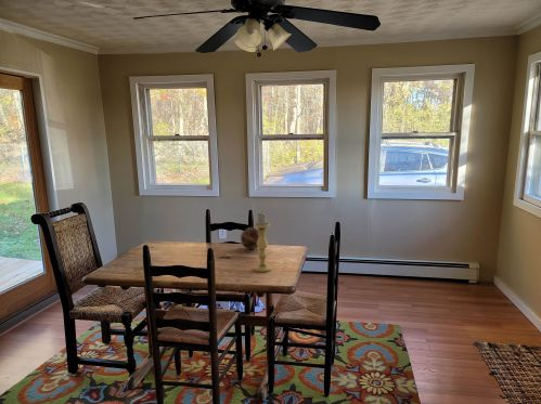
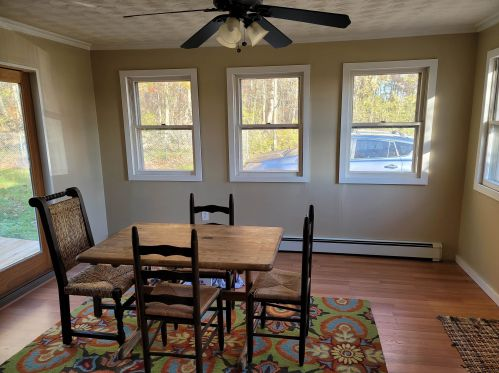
- candle holder [253,210,272,273]
- decorative ball [240,226,259,250]
